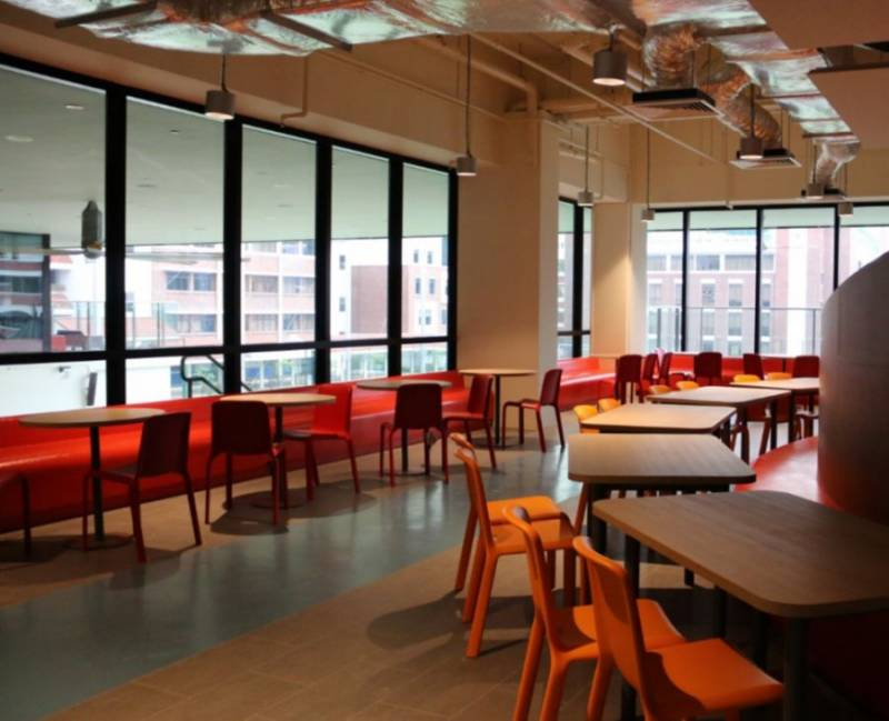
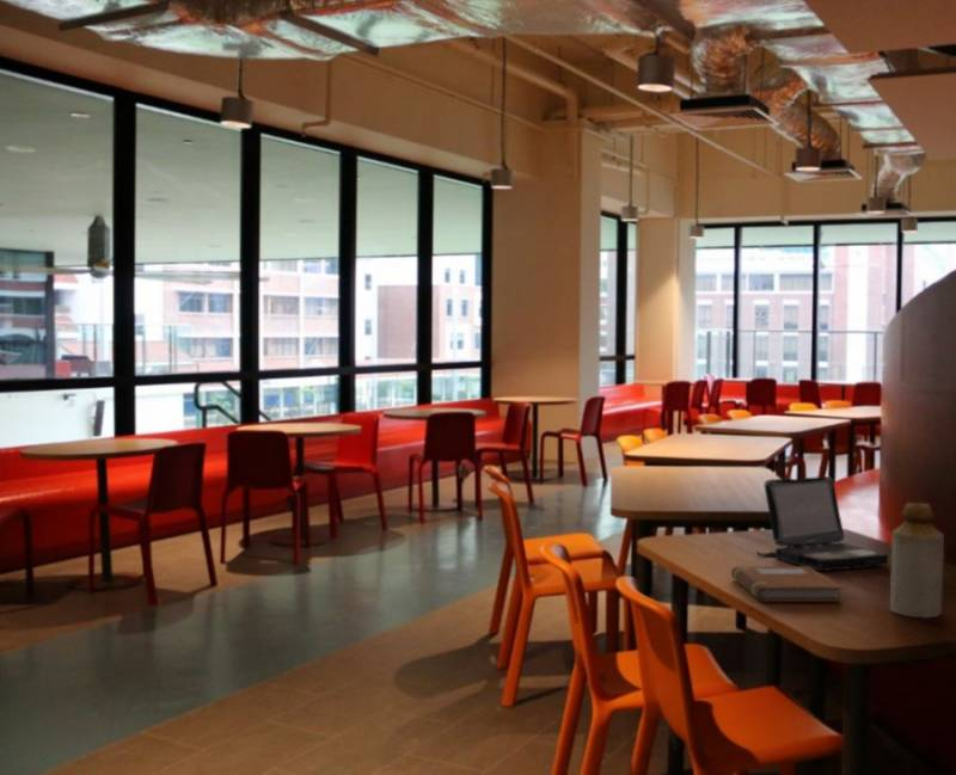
+ laptop [755,475,889,572]
+ bottle [889,502,945,619]
+ notebook [730,565,844,603]
